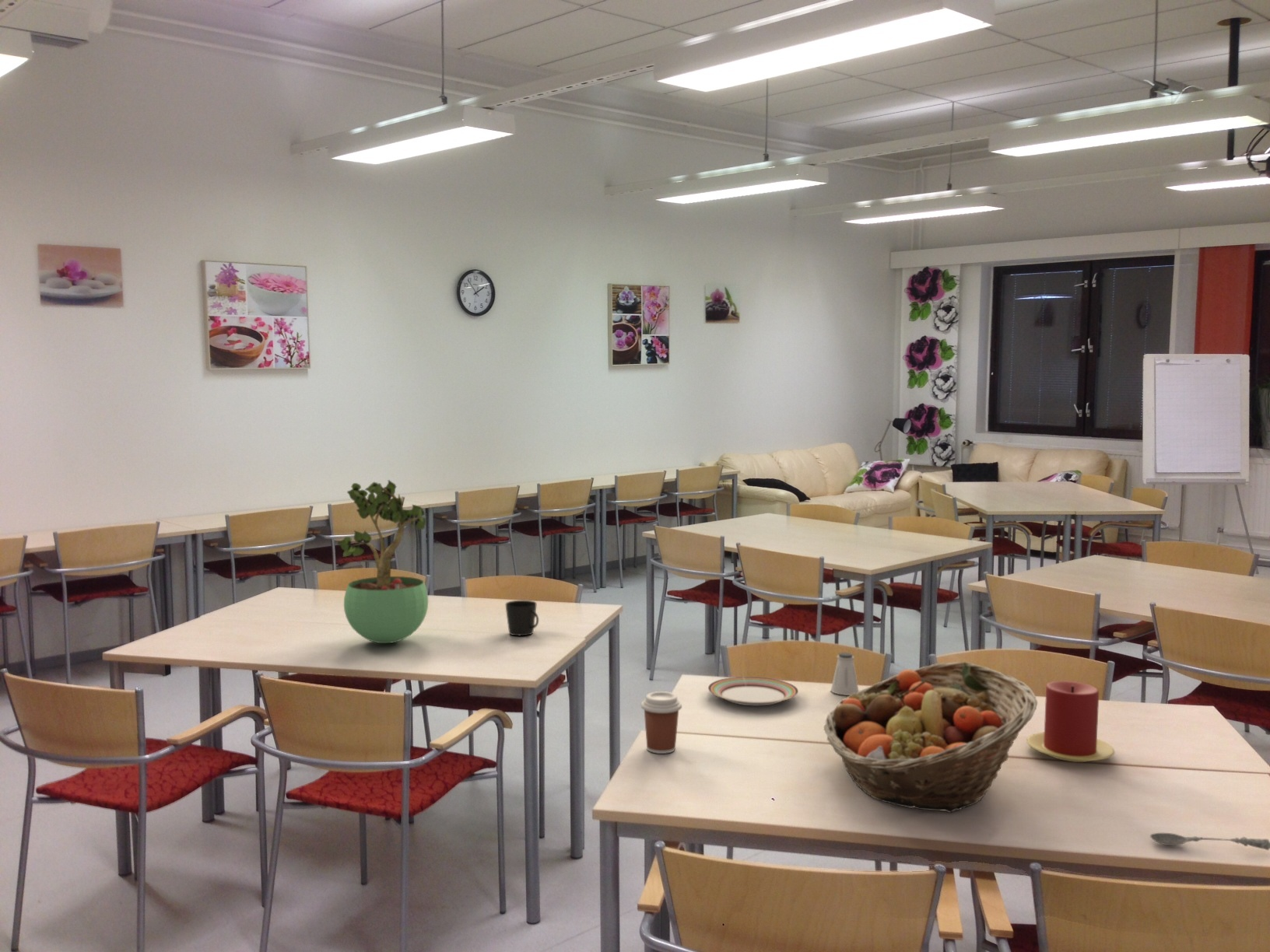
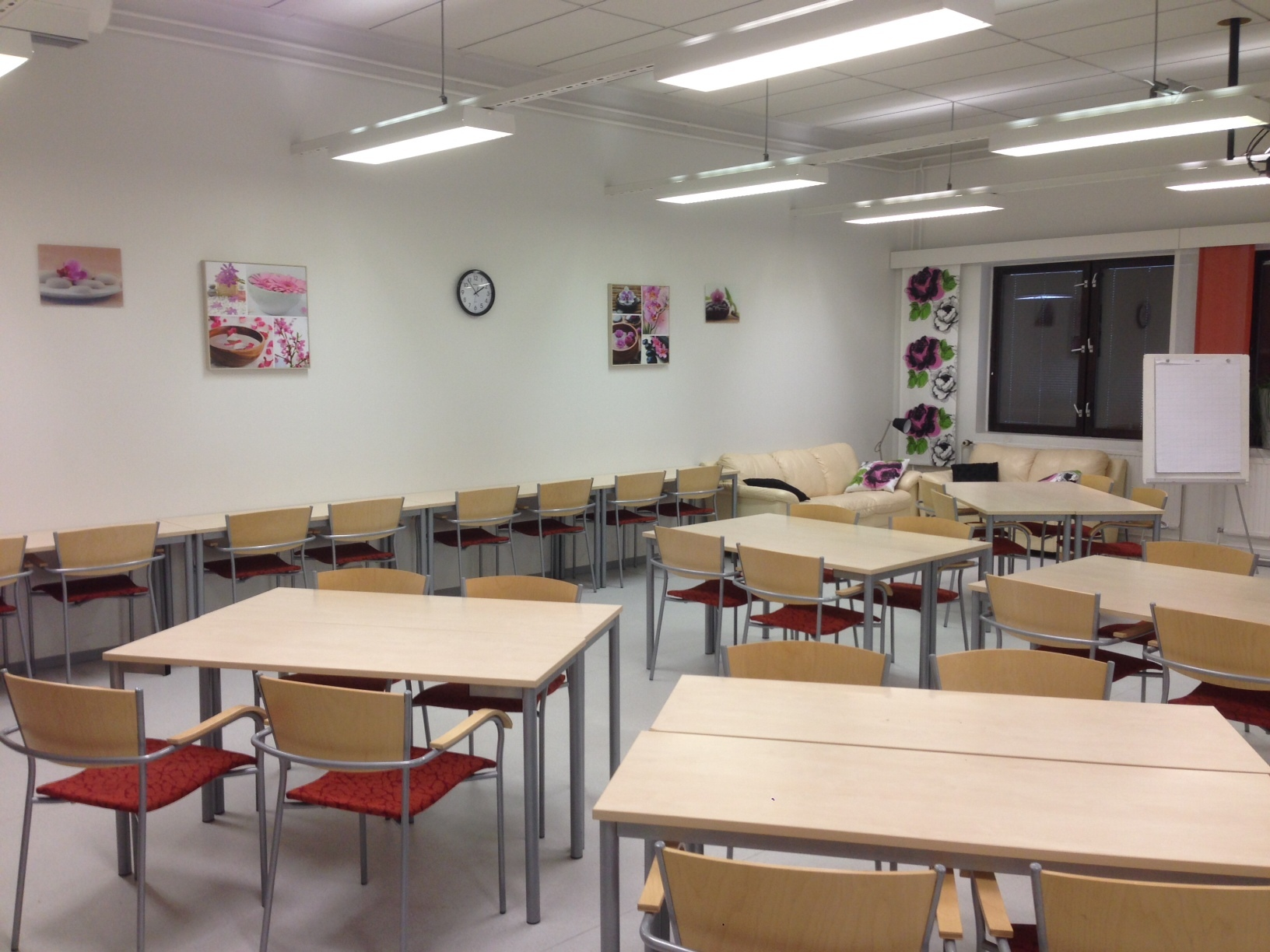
- candle [1026,680,1115,763]
- potted plant [337,479,429,644]
- fruit basket [823,661,1038,814]
- plate [707,676,799,706]
- saltshaker [830,652,859,696]
- soupspoon [1149,832,1270,851]
- coffee cup [640,691,682,754]
- cup [505,600,539,636]
